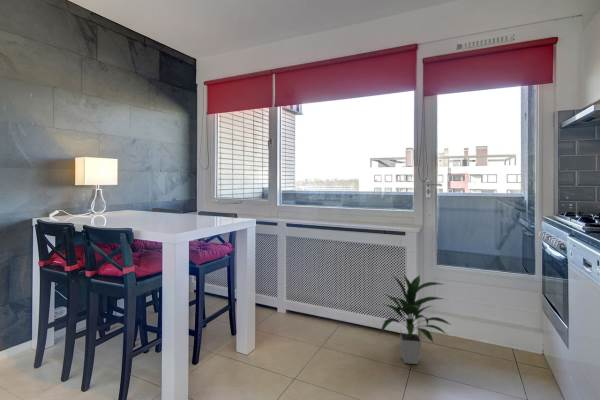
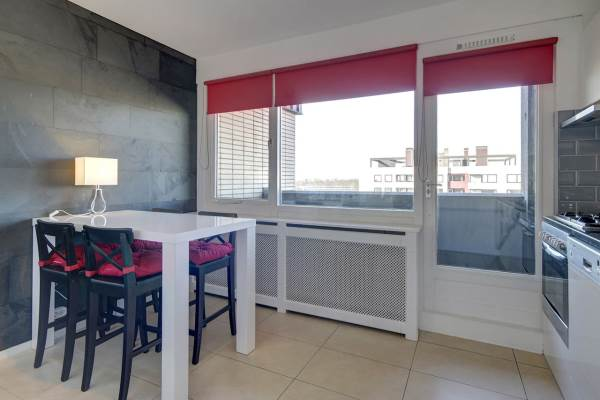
- indoor plant [379,273,452,365]
